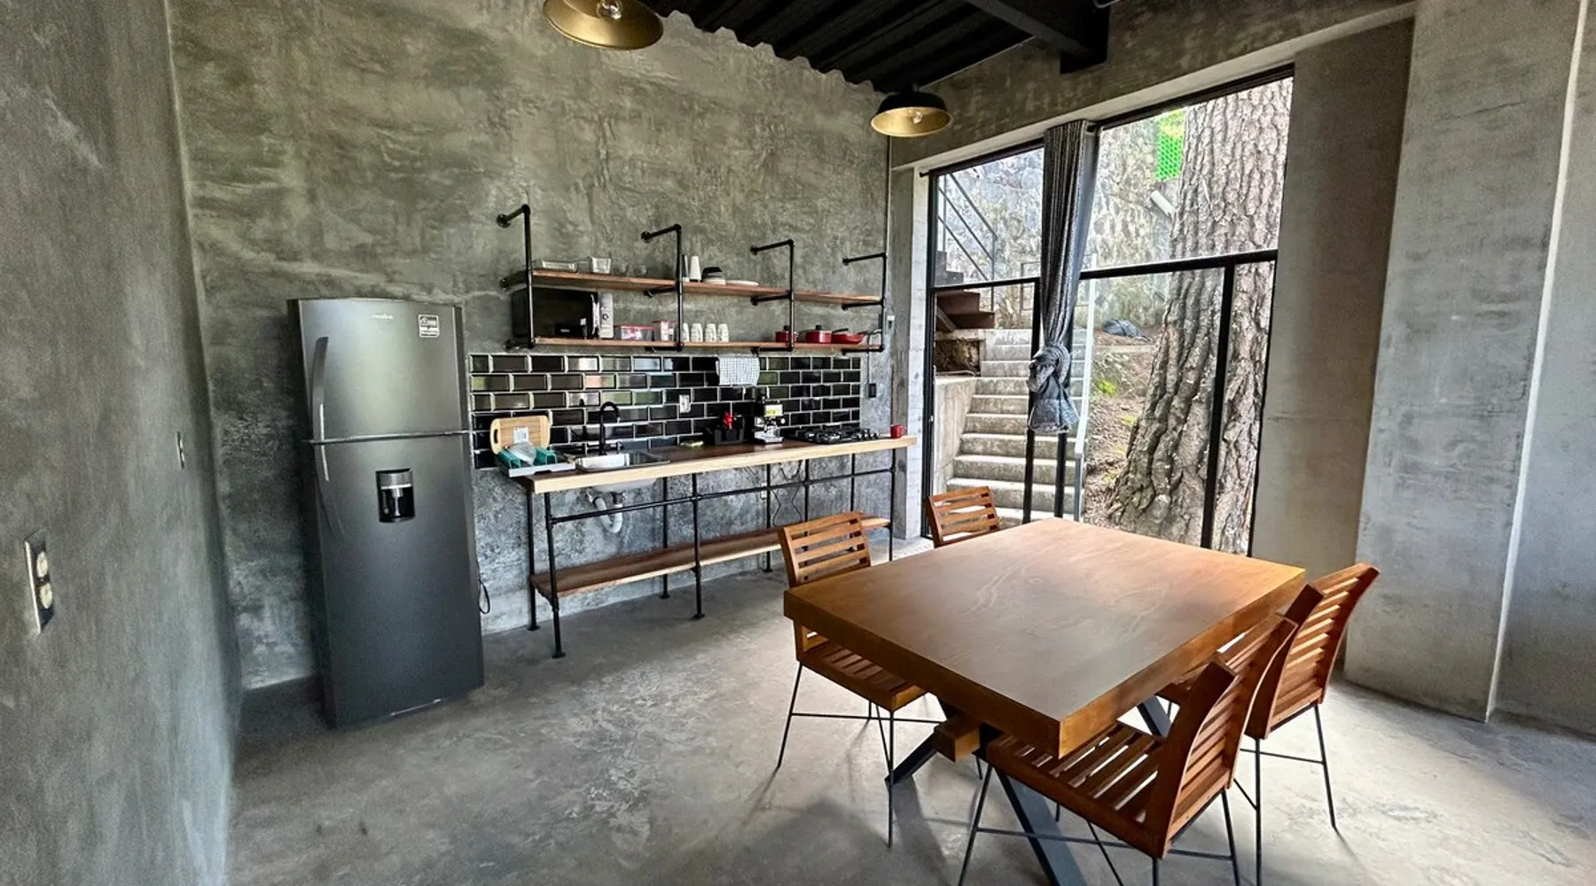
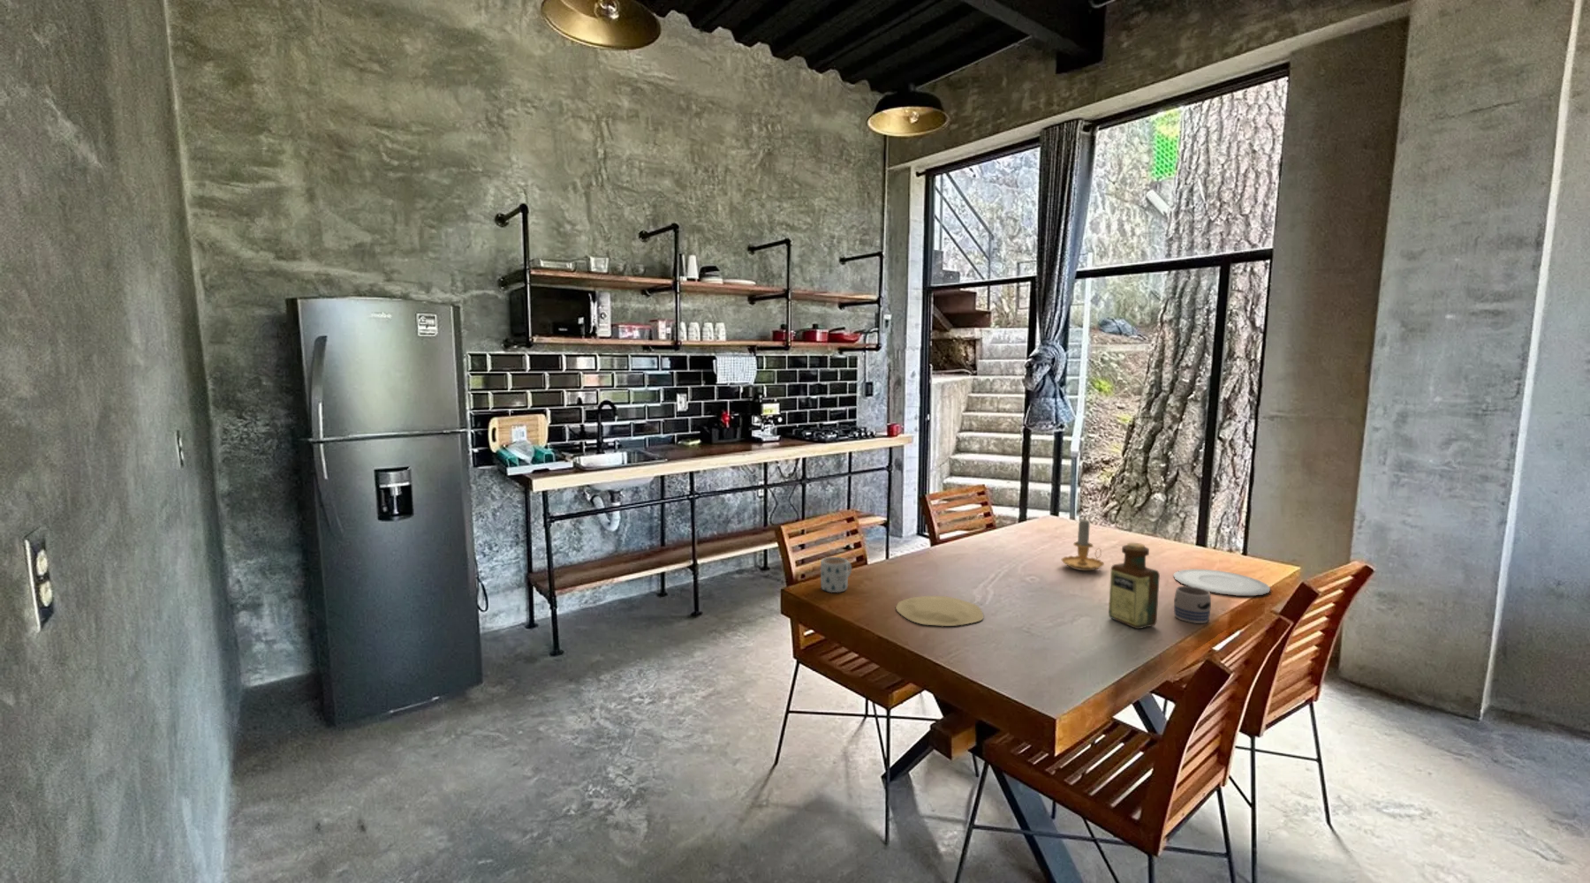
+ plate [895,595,984,627]
+ candle [1060,519,1105,571]
+ bottle [1108,543,1160,630]
+ mug [1173,585,1212,624]
+ plate [1172,569,1271,597]
+ mug [820,557,853,594]
